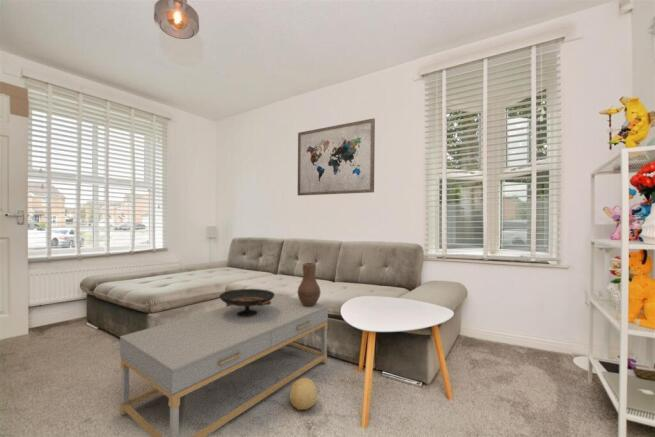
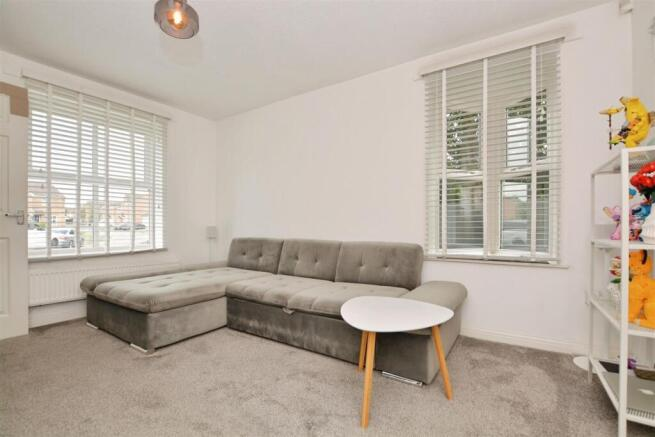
- vase [296,262,322,307]
- wall art [297,117,376,197]
- coffee table [119,293,329,437]
- decorative ball [289,377,319,411]
- decorative bowl [218,288,275,317]
